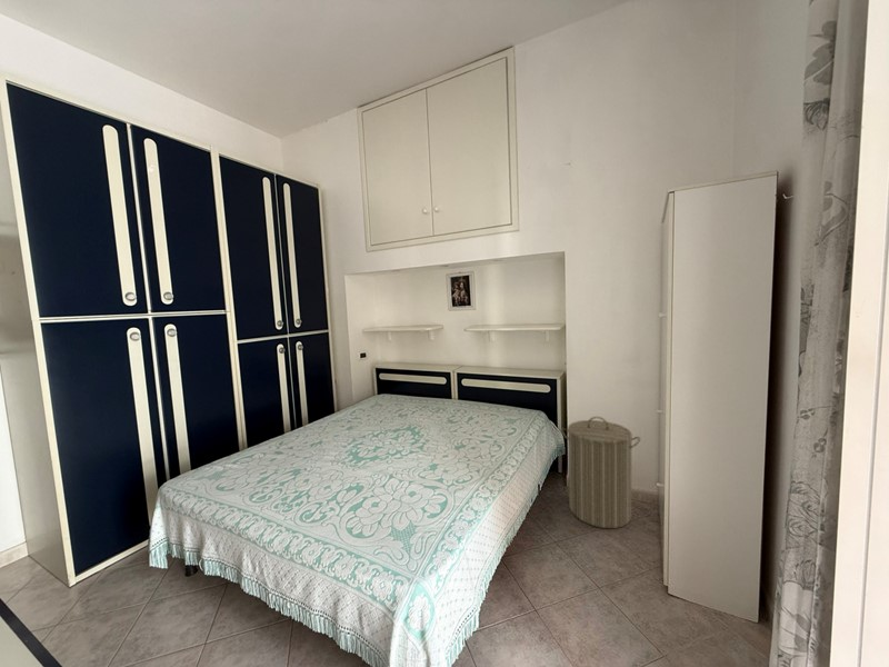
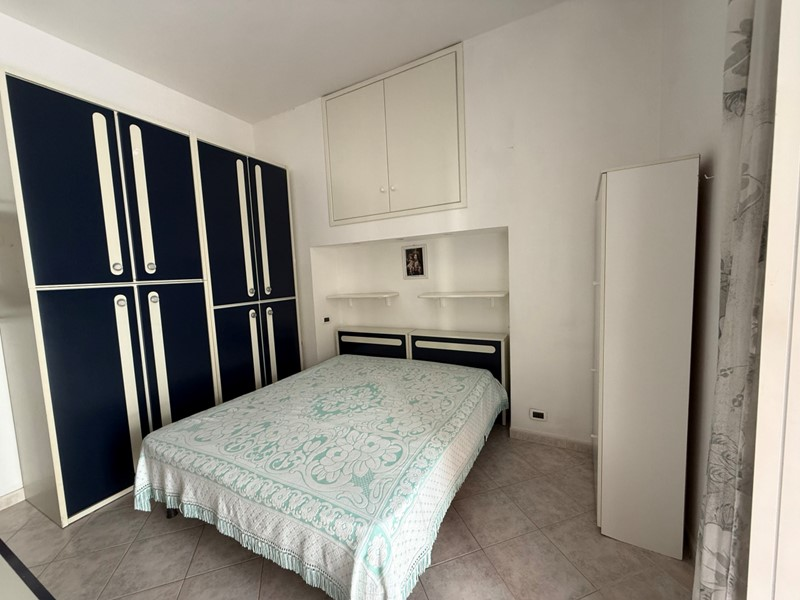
- laundry hamper [560,416,641,529]
